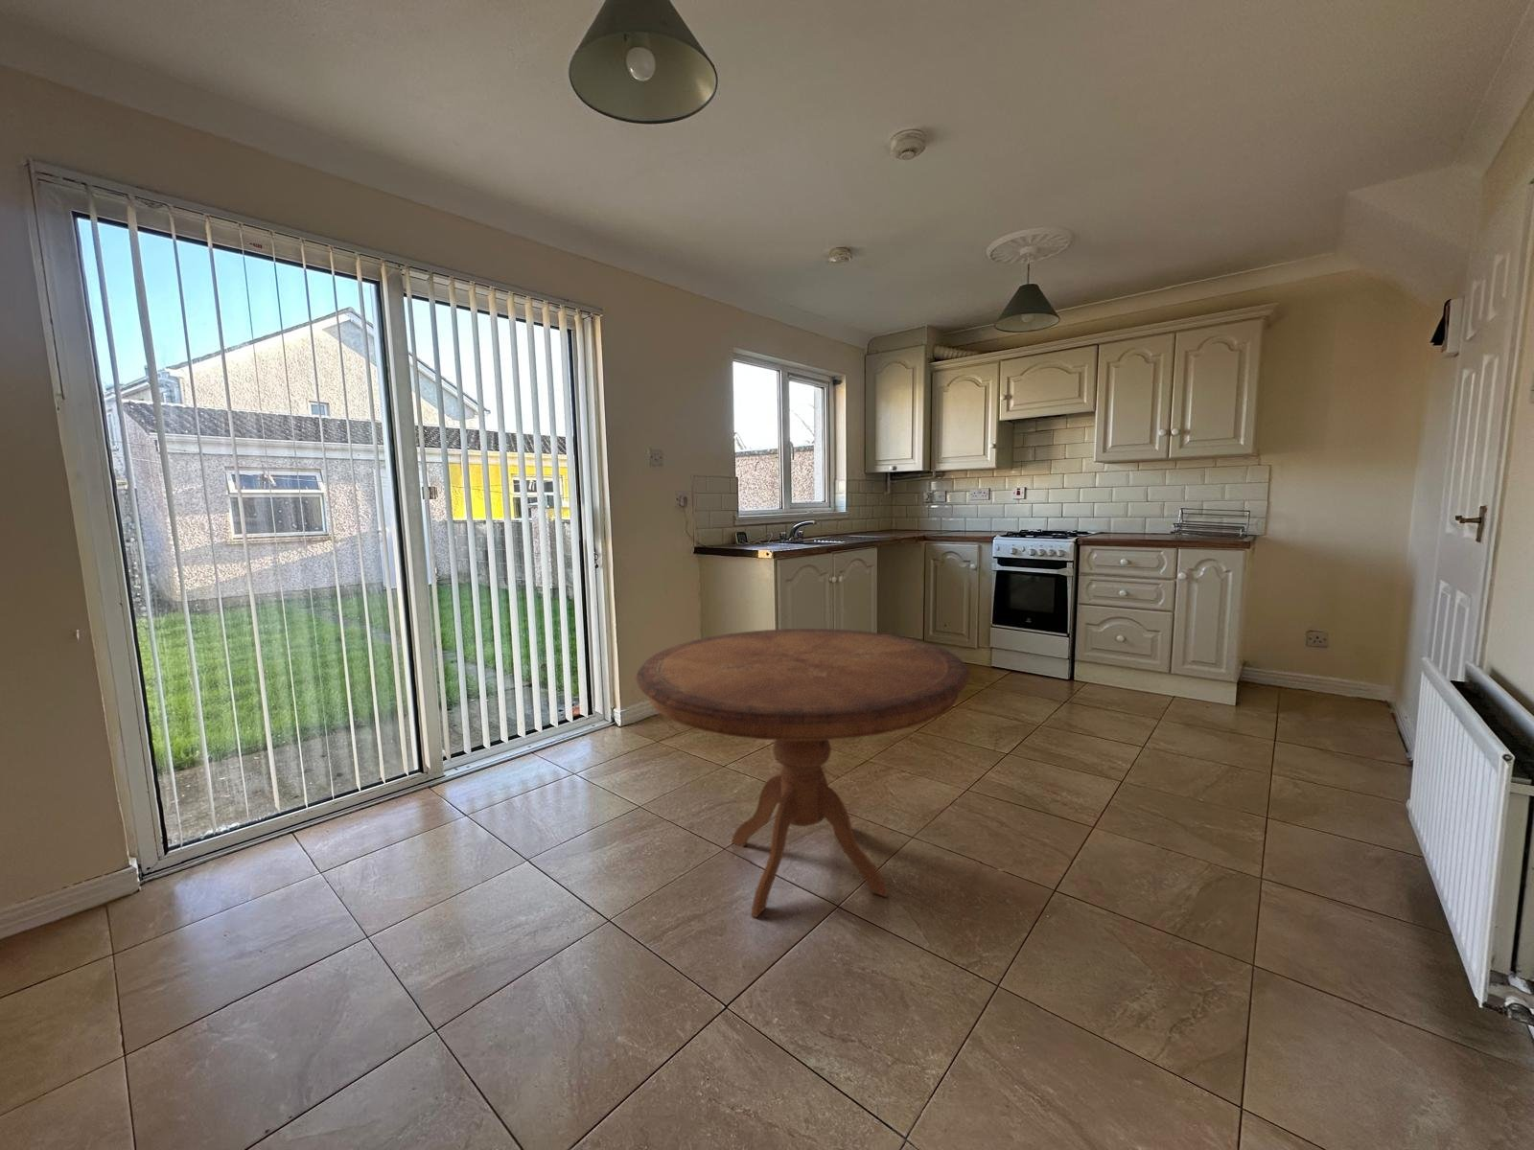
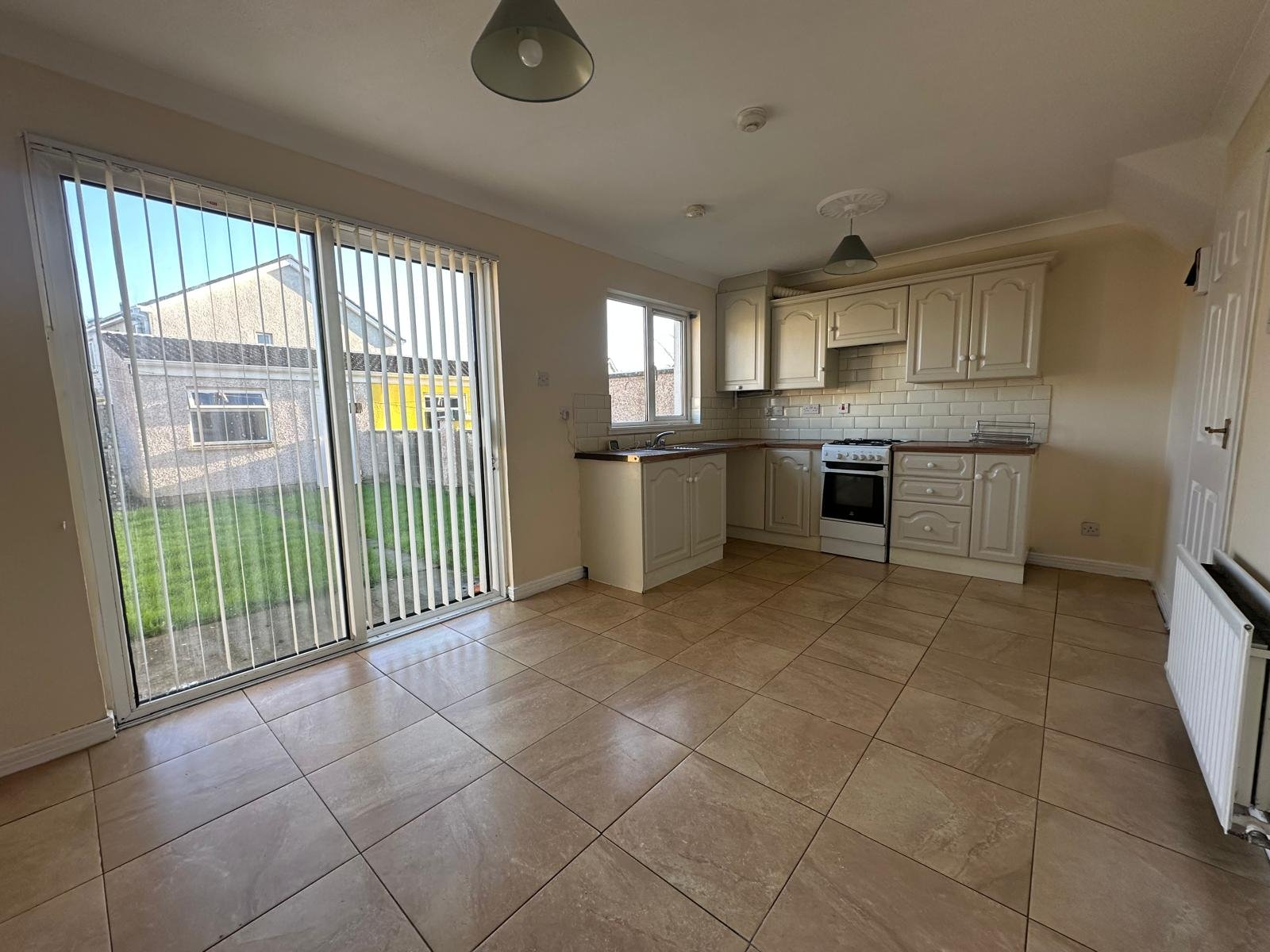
- round table [634,628,970,919]
